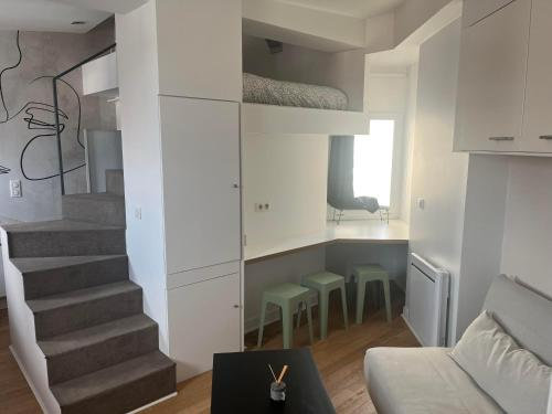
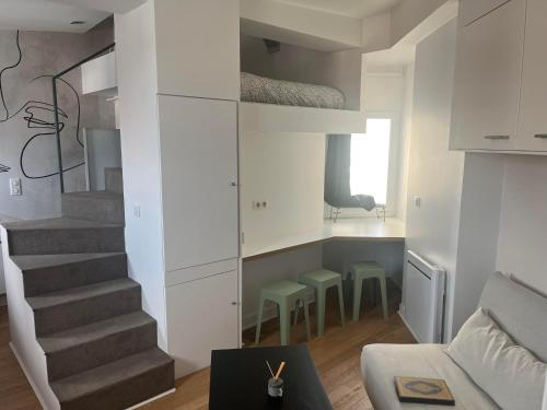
+ hardback book [393,375,456,407]
